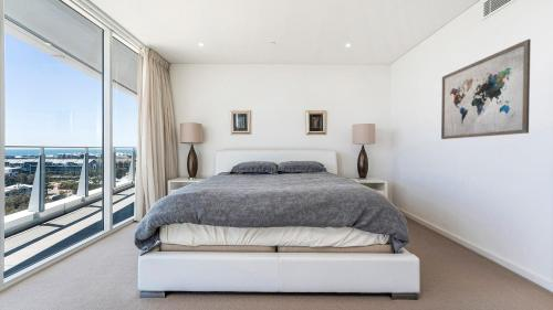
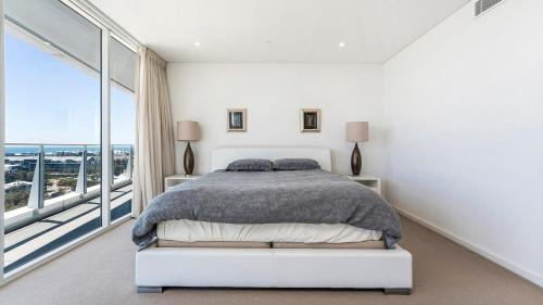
- wall art [440,39,532,140]
